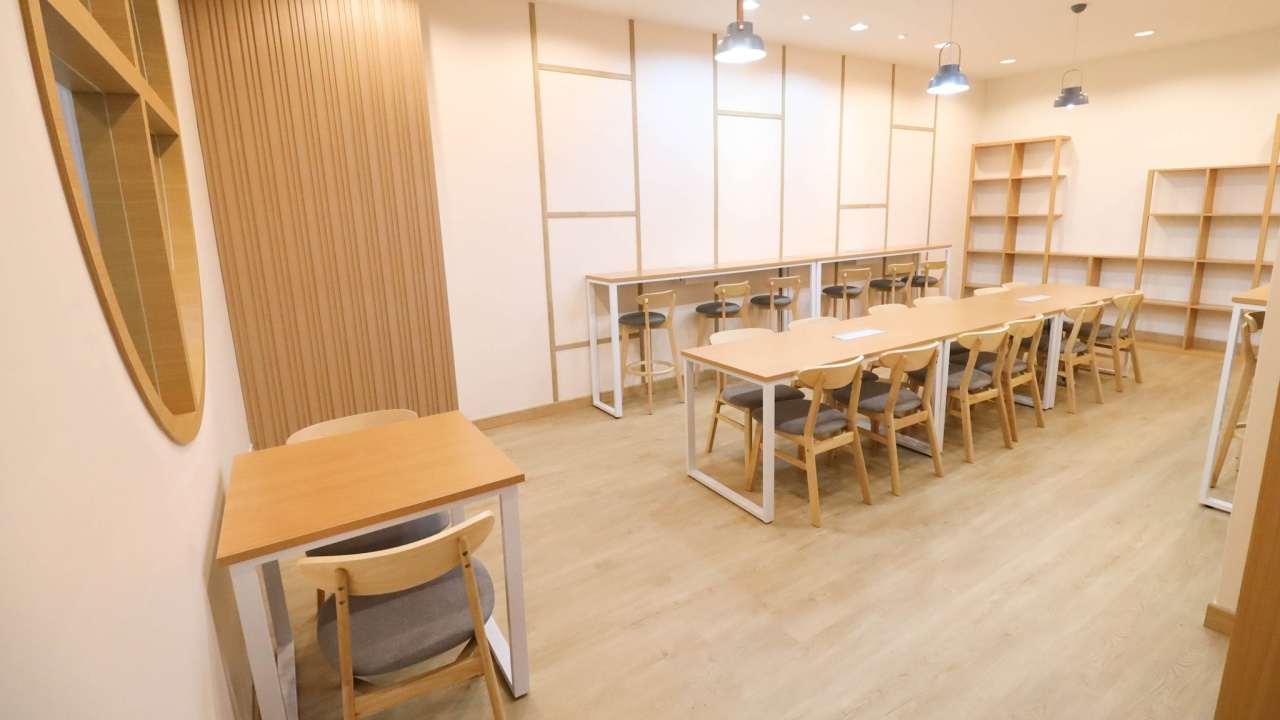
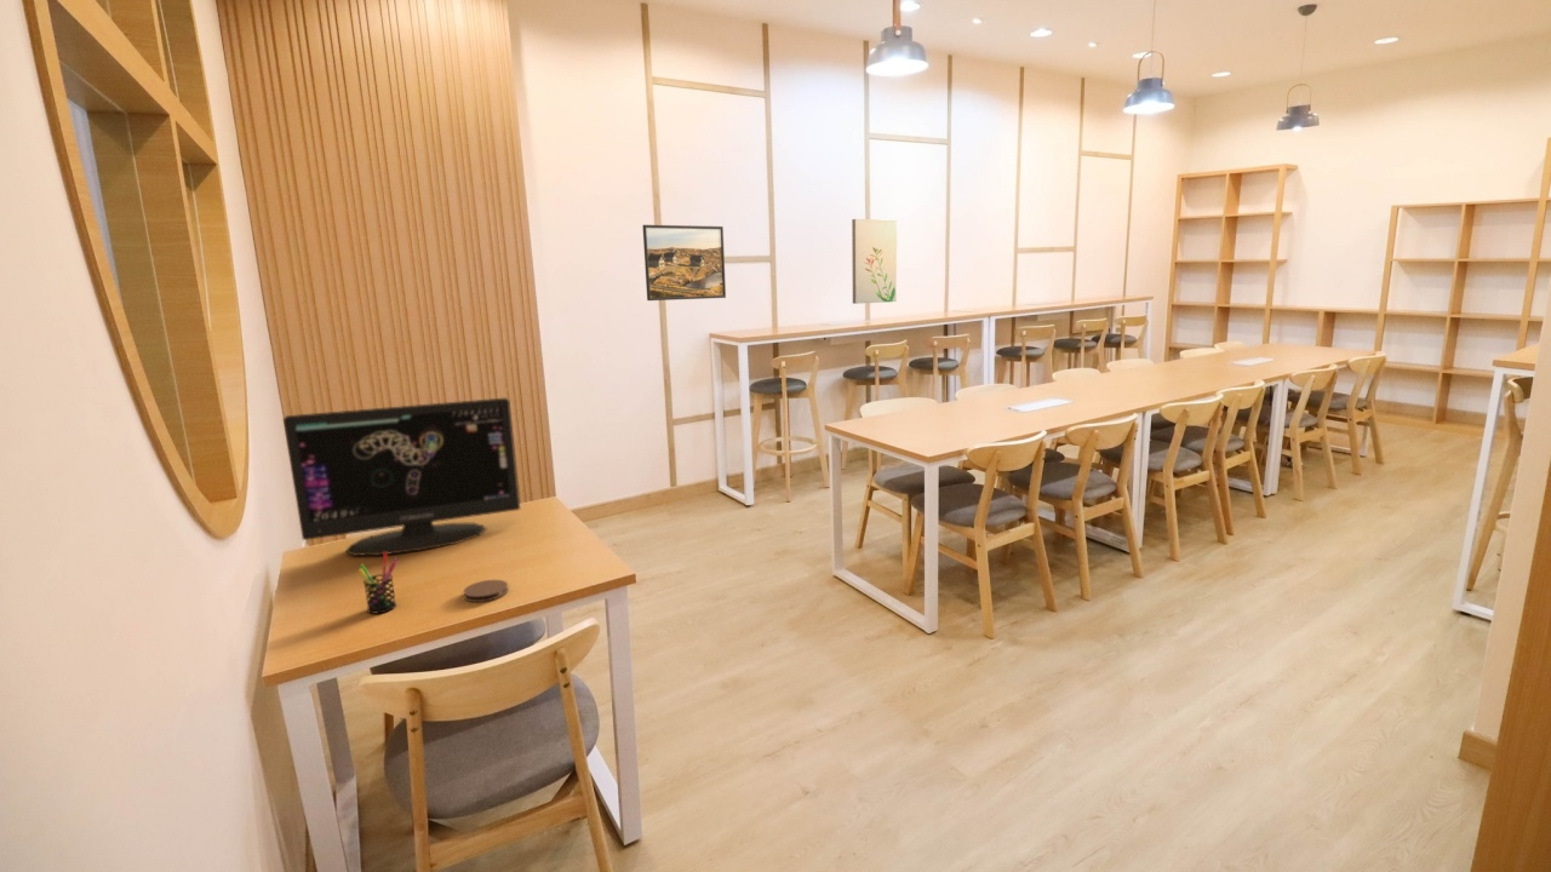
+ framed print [641,224,727,302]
+ computer monitor [282,397,521,557]
+ pen holder [357,552,400,615]
+ coaster [462,579,509,603]
+ wall art [851,218,898,305]
